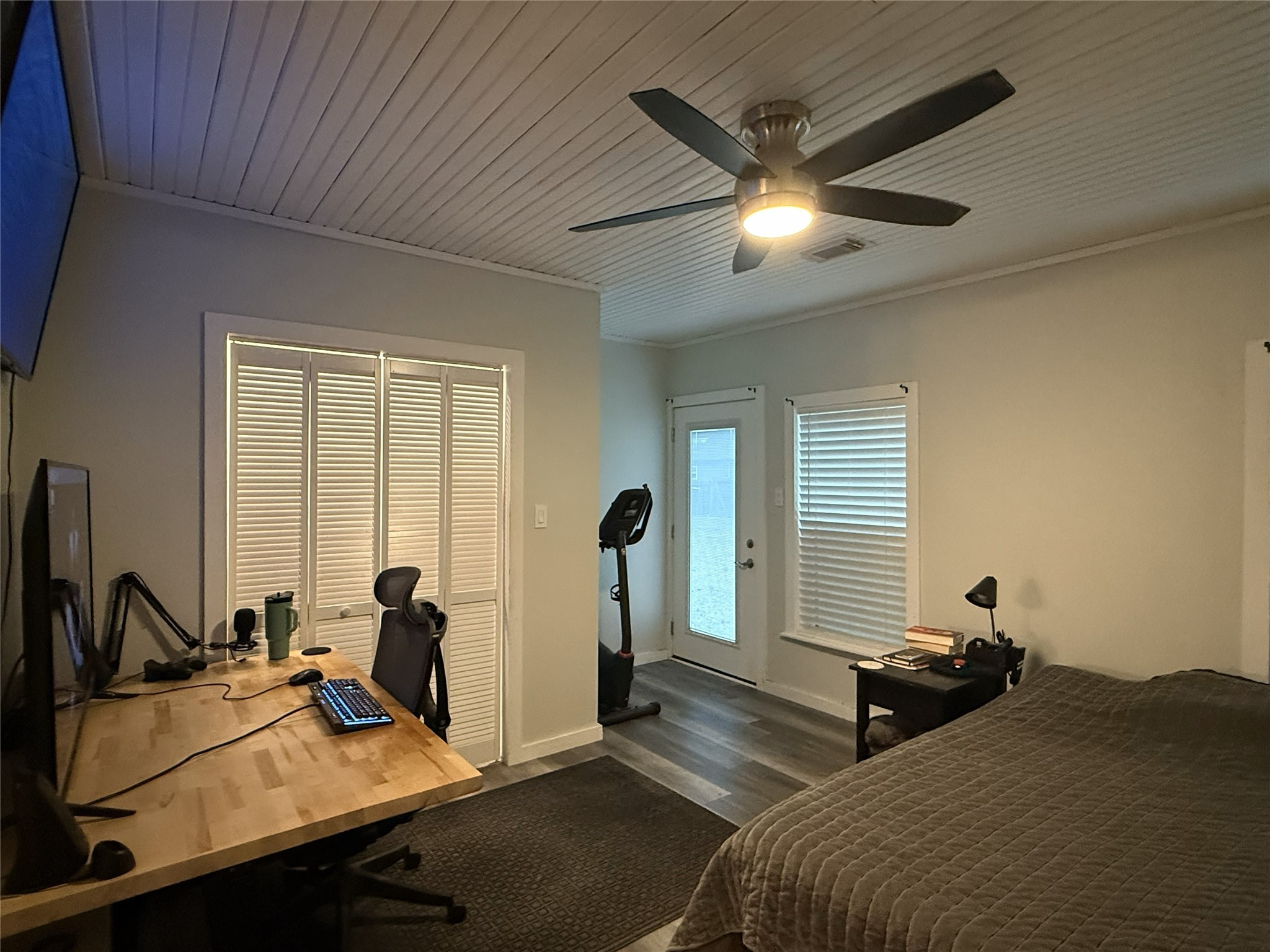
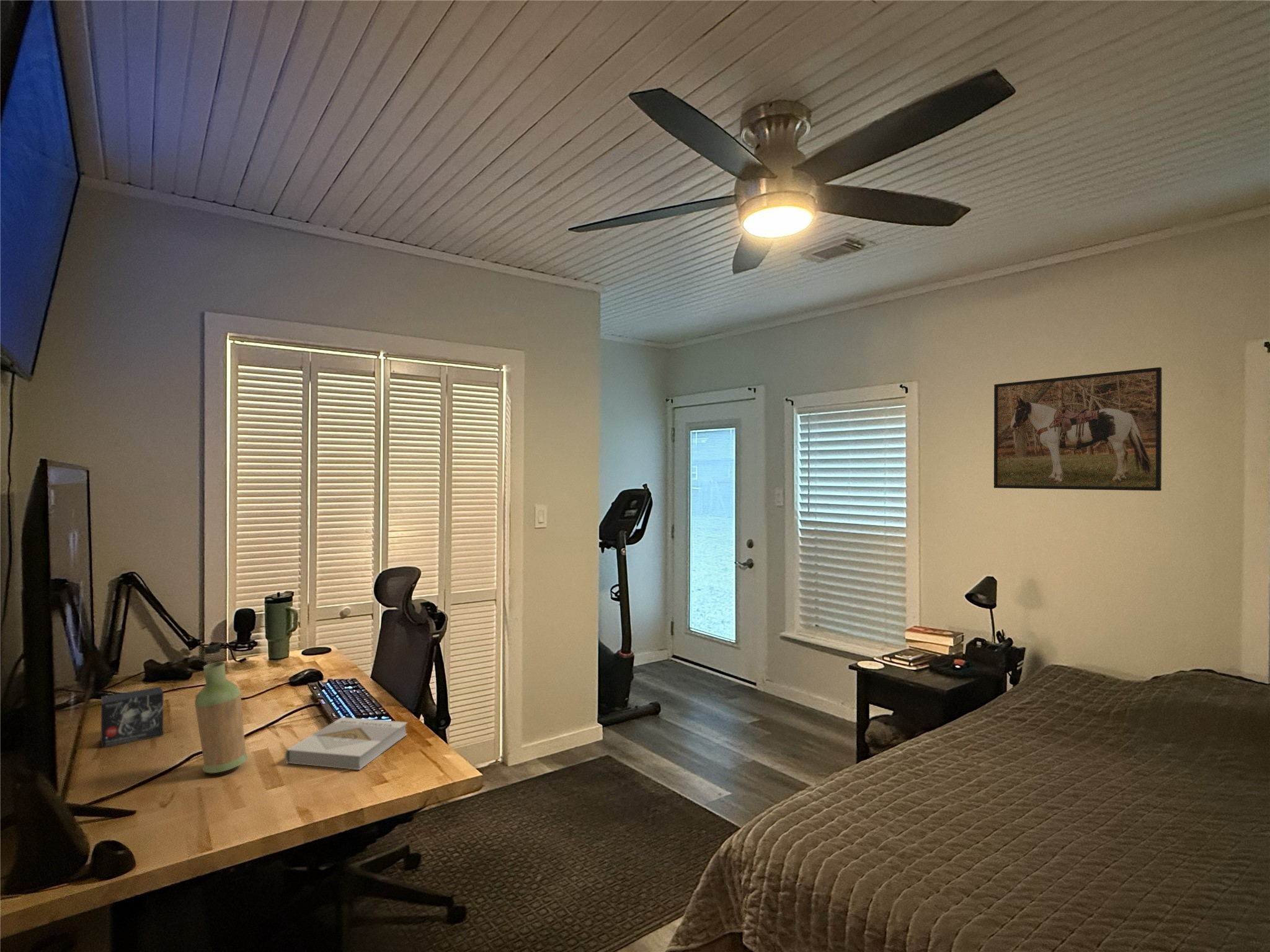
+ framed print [993,366,1162,491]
+ small box [100,686,164,749]
+ book [284,716,408,770]
+ bottle [194,644,249,774]
